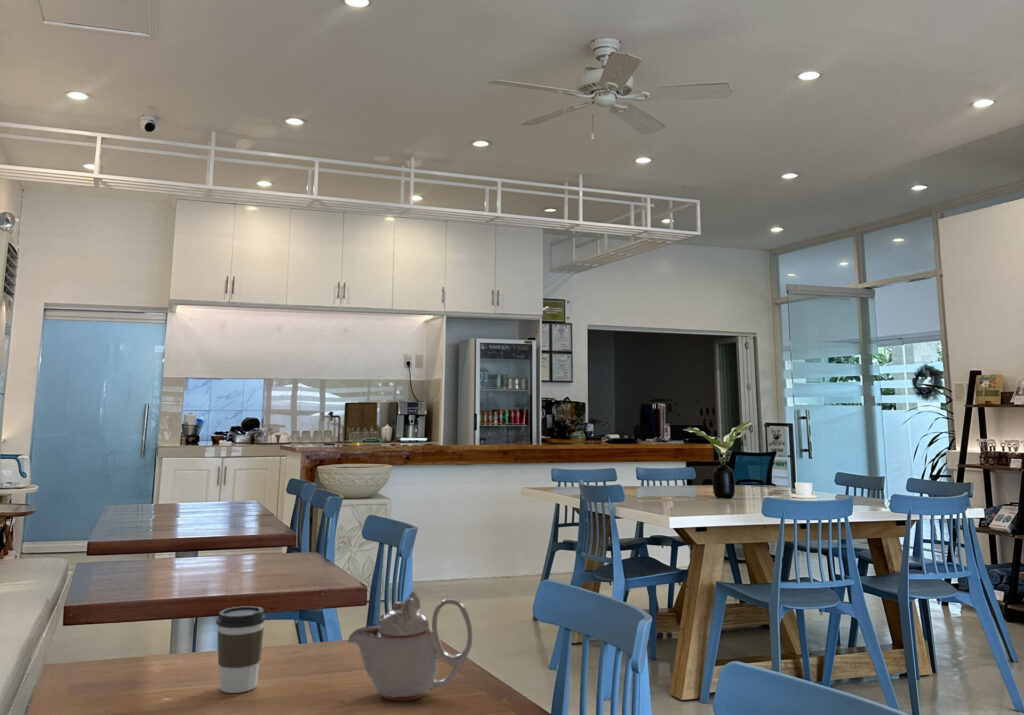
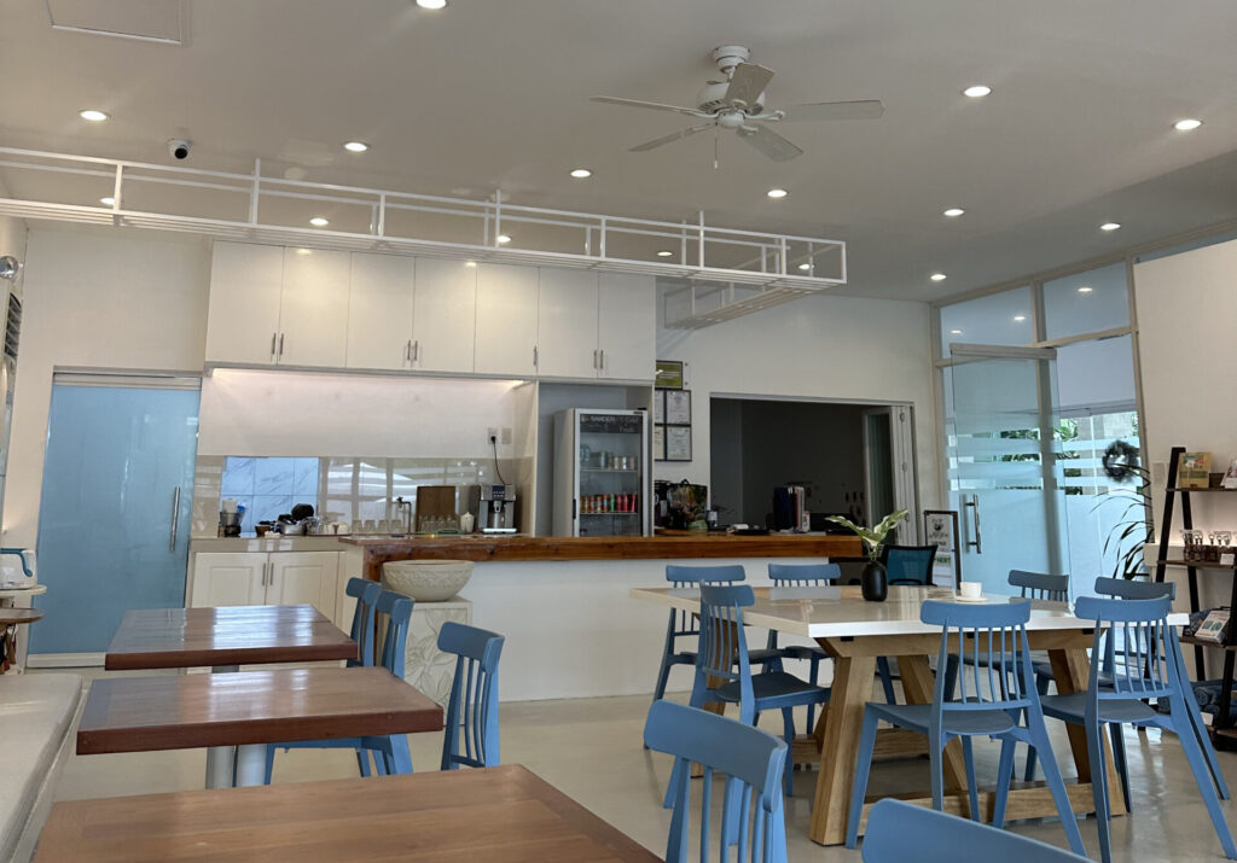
- coffee cup [215,605,266,694]
- teapot [347,591,474,702]
